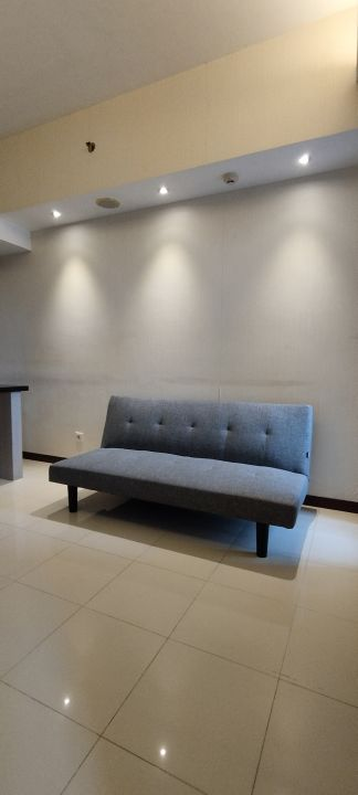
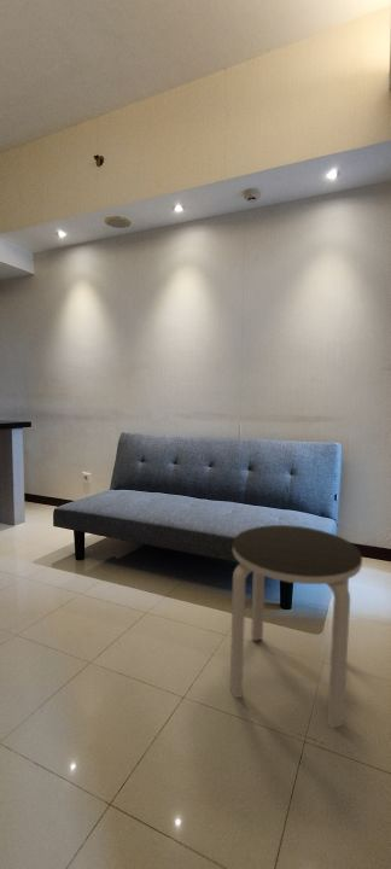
+ side table [229,524,363,729]
